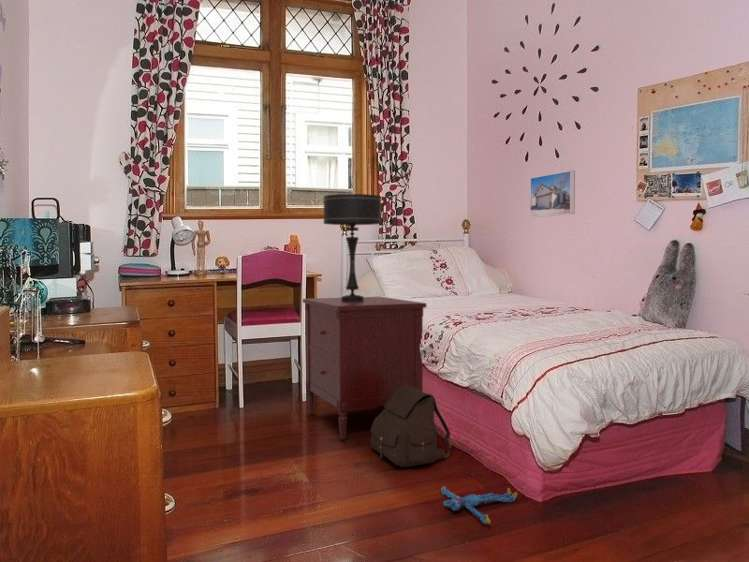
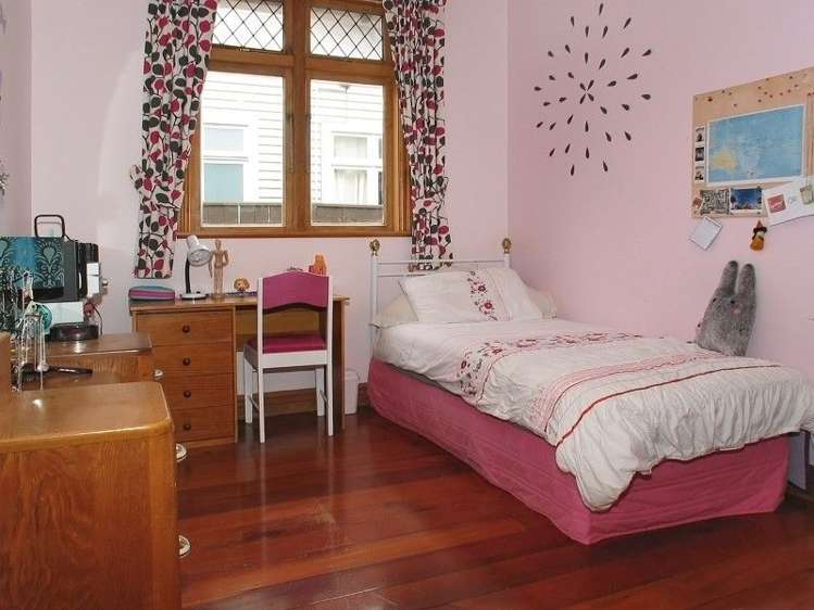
- satchel [369,385,452,468]
- table lamp [323,193,382,302]
- plush toy [440,485,518,525]
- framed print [529,170,576,218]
- dresser [302,296,427,440]
